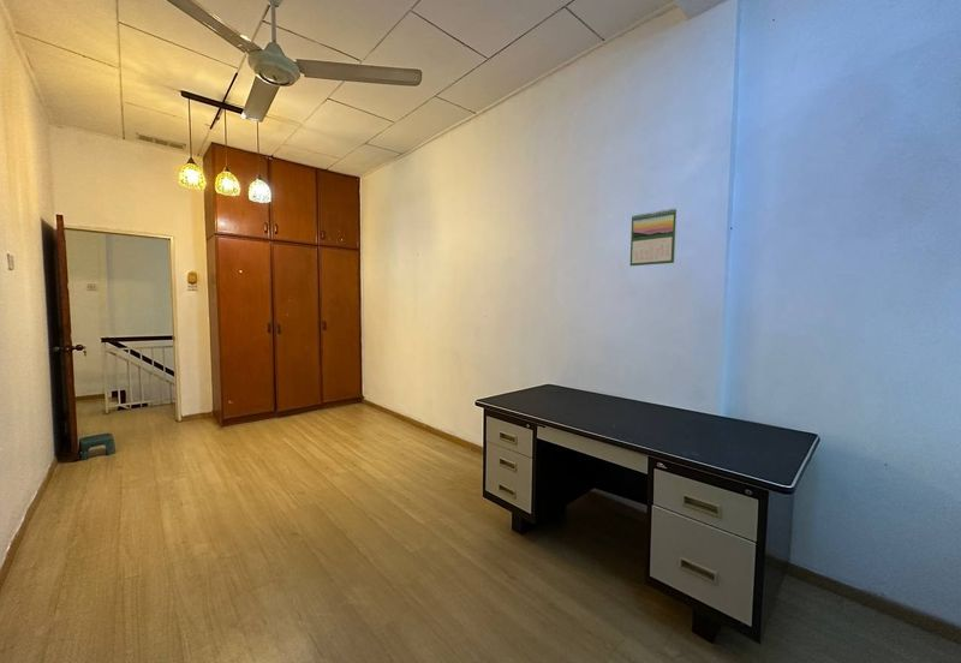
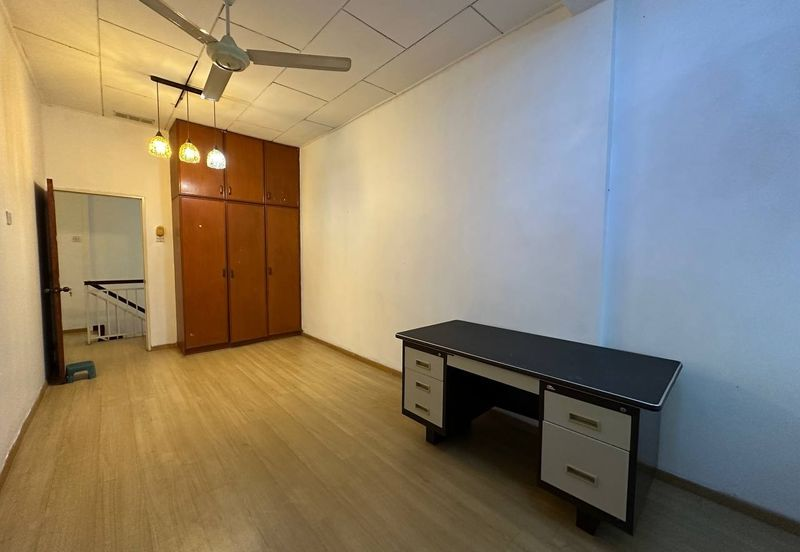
- calendar [629,208,678,267]
